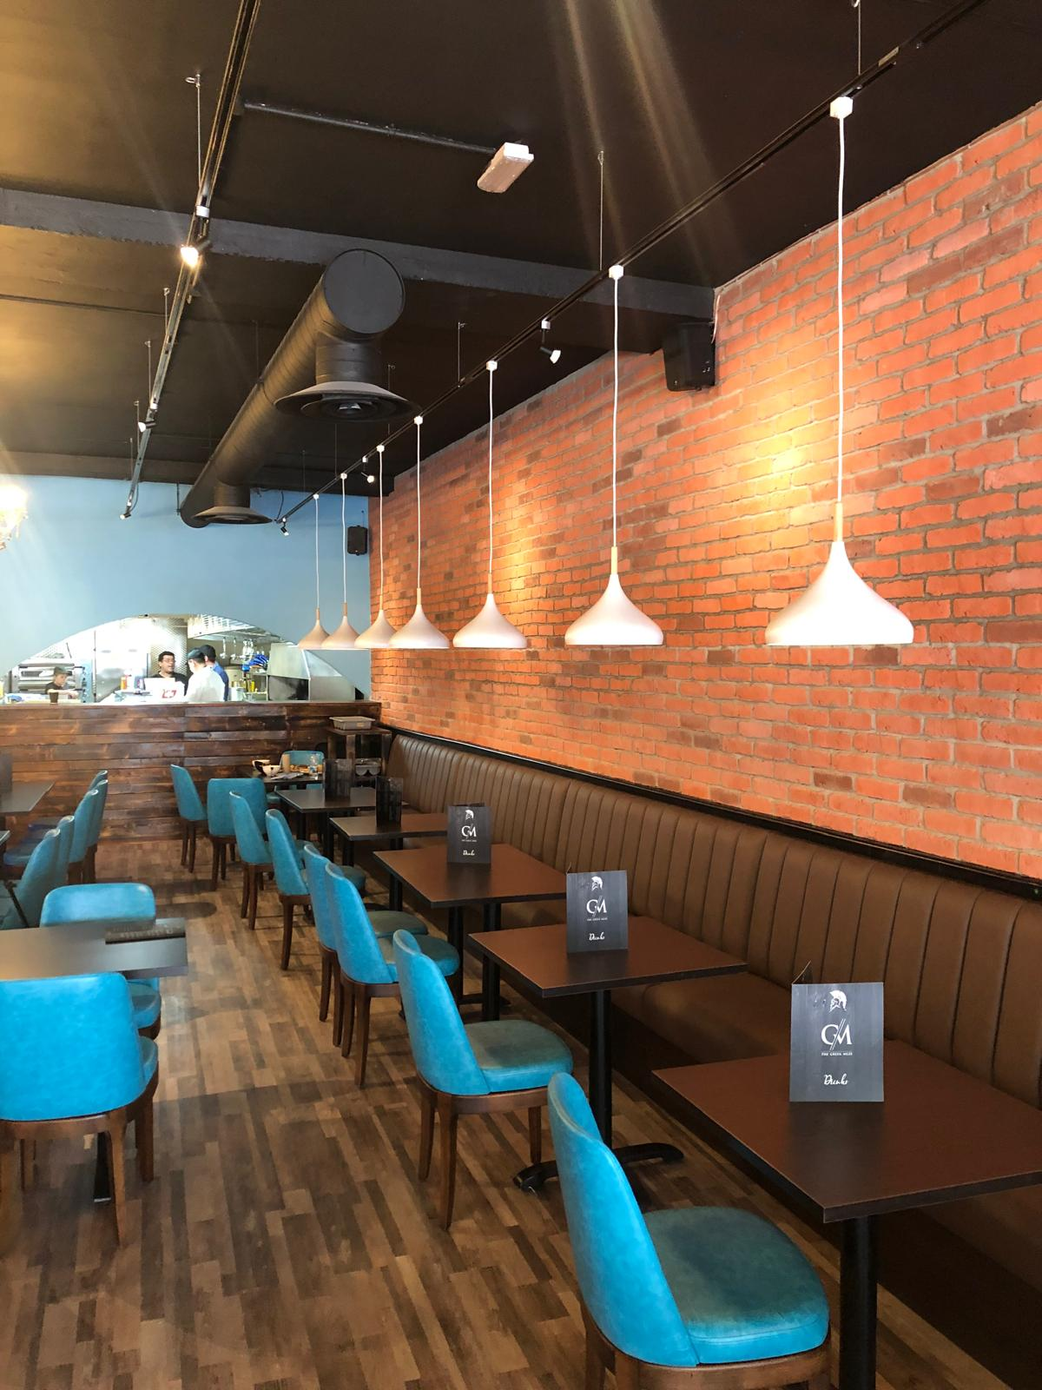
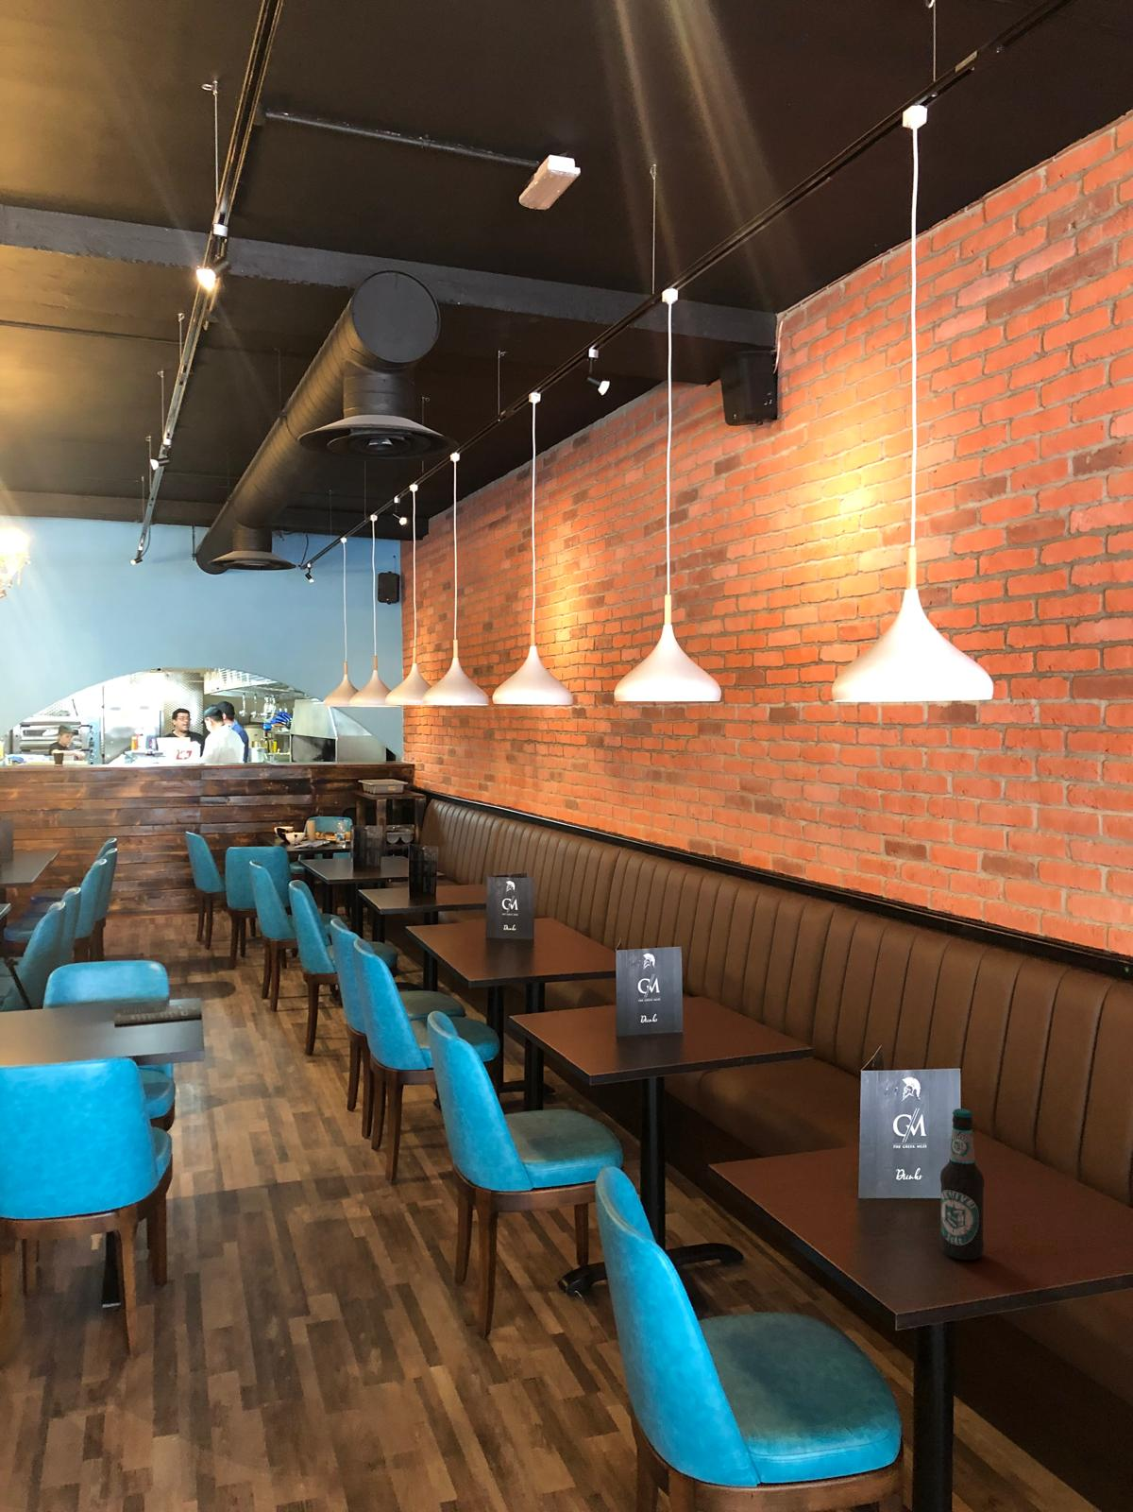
+ bottle [939,1107,984,1261]
